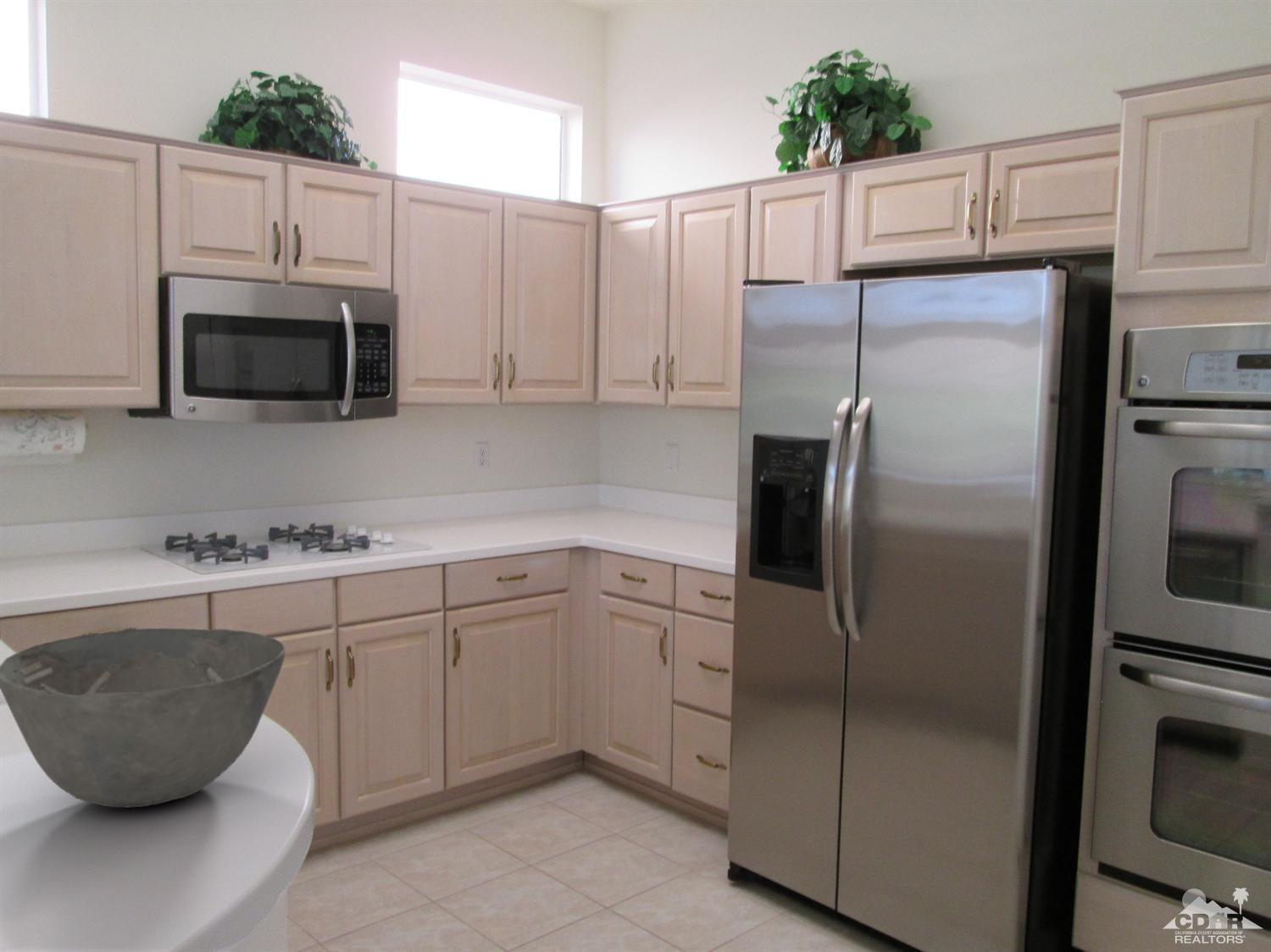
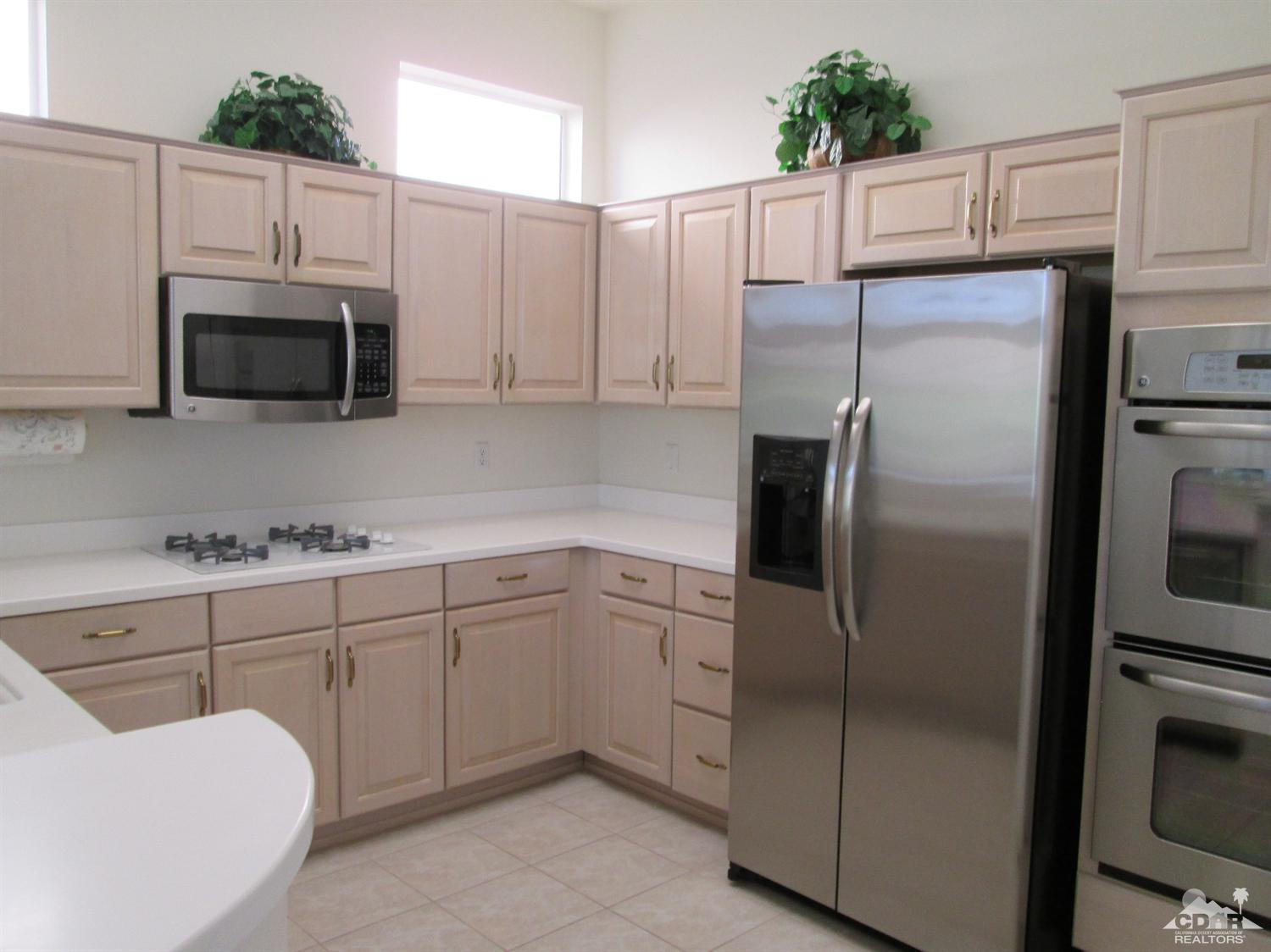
- bowl [0,628,286,808]
